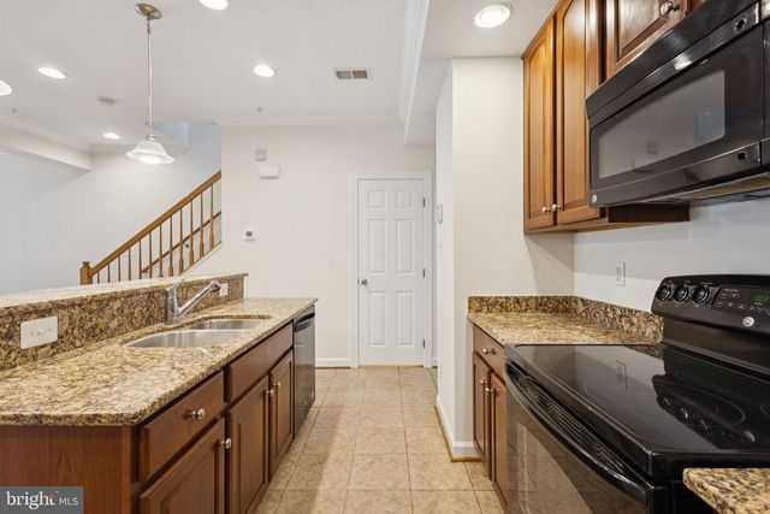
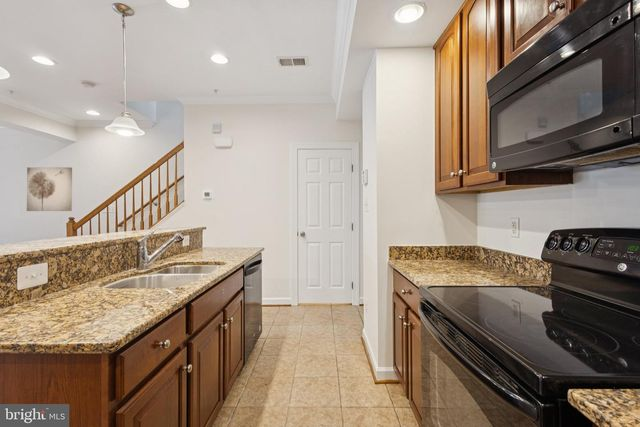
+ wall art [26,166,73,212]
